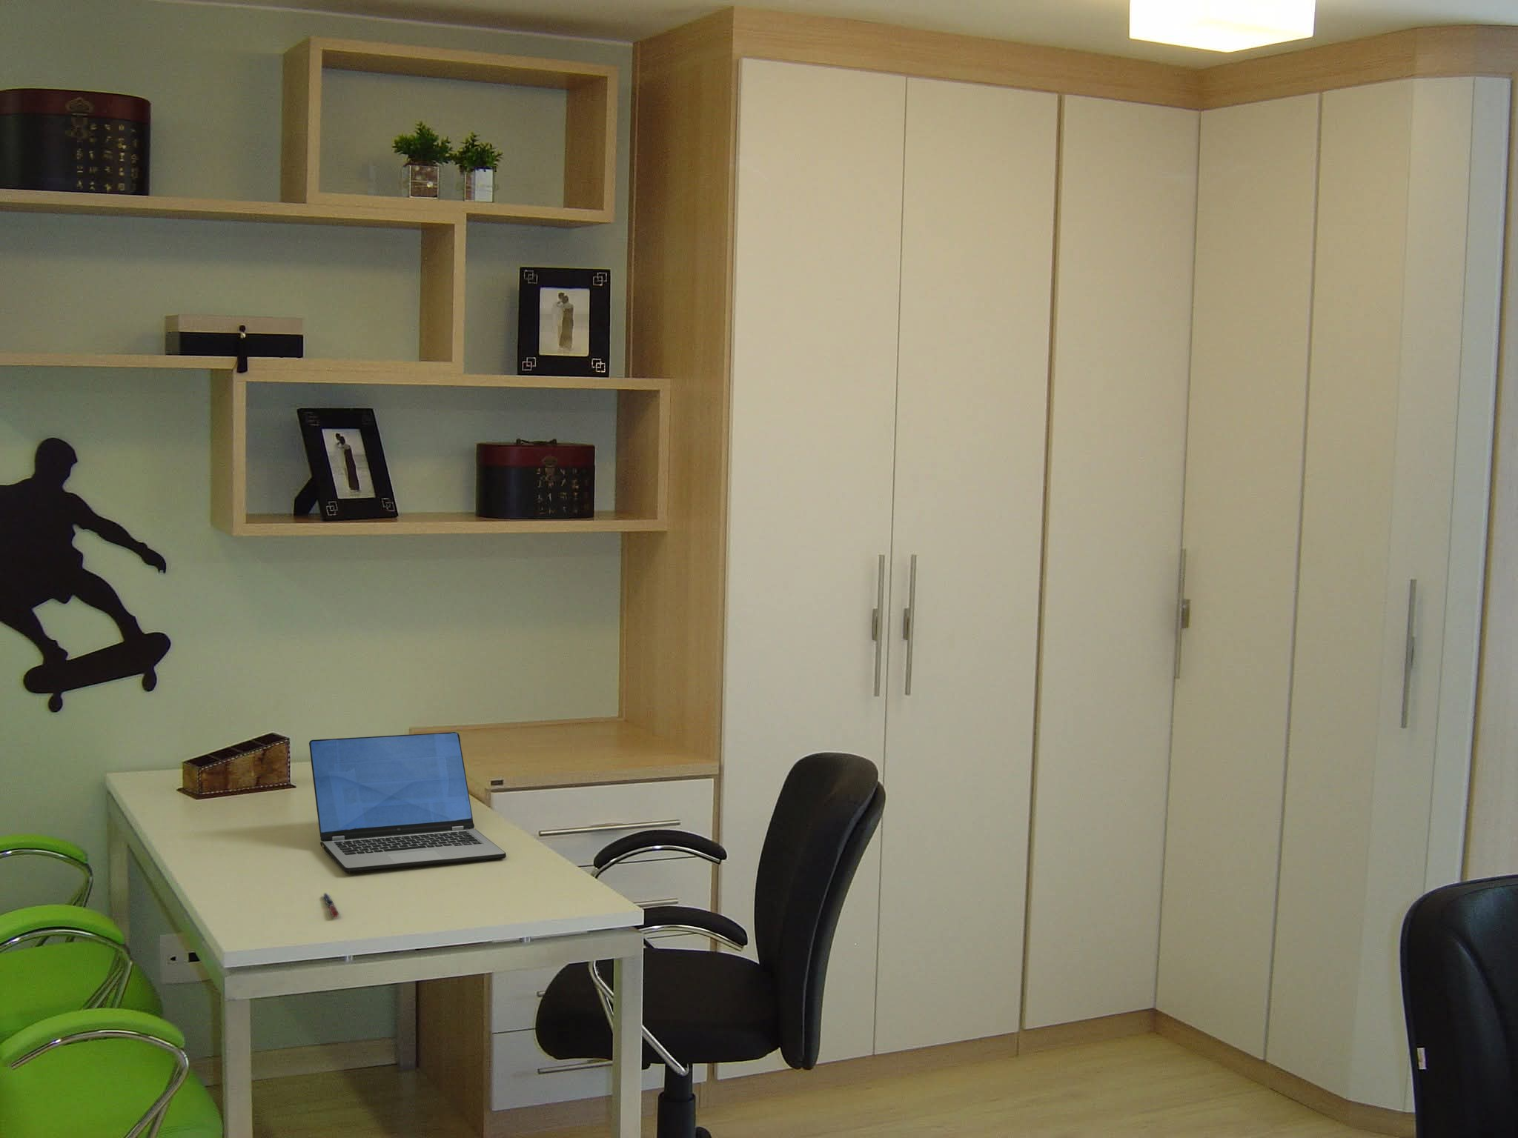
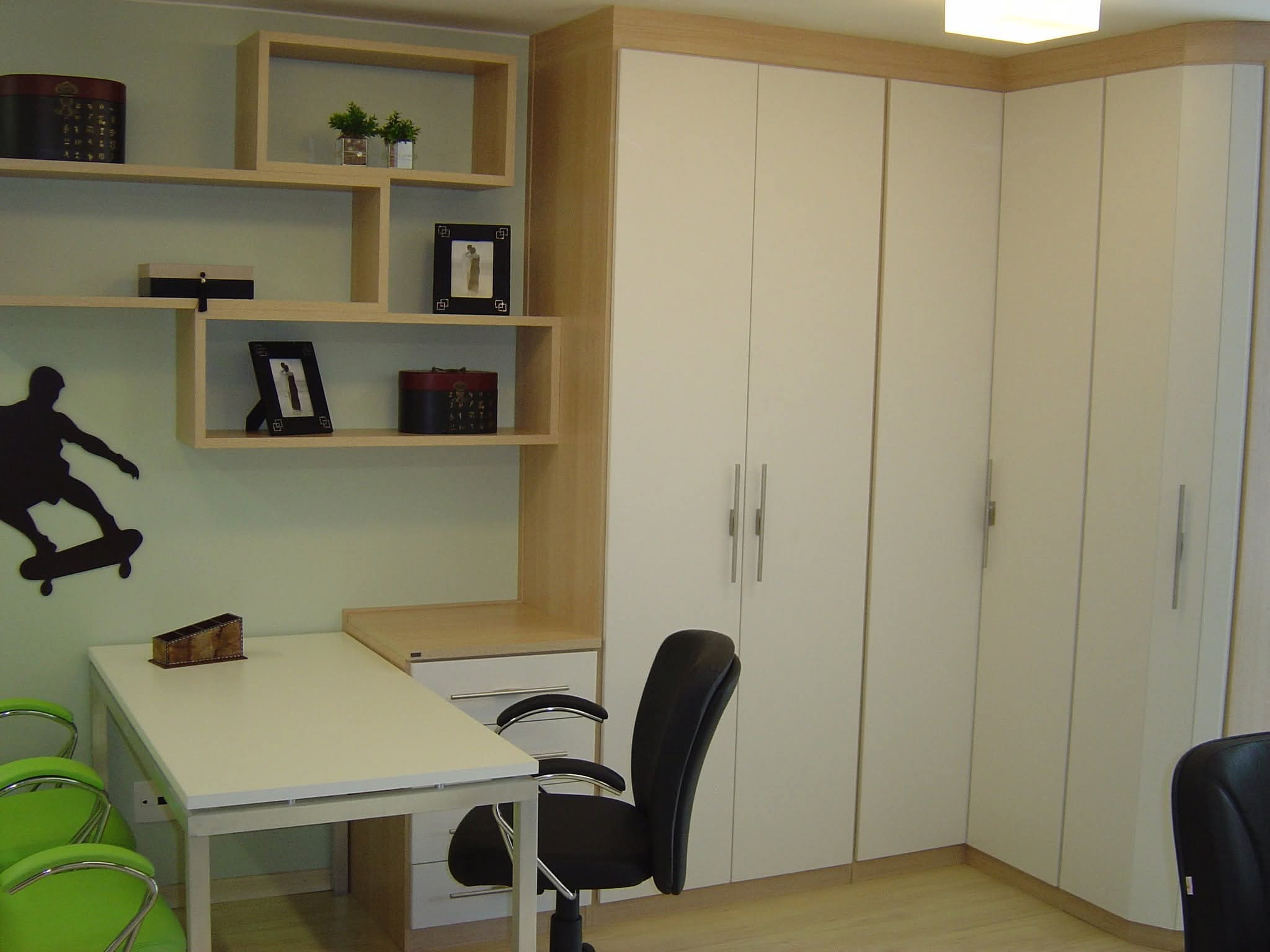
- pen [322,892,341,918]
- laptop [308,732,507,874]
